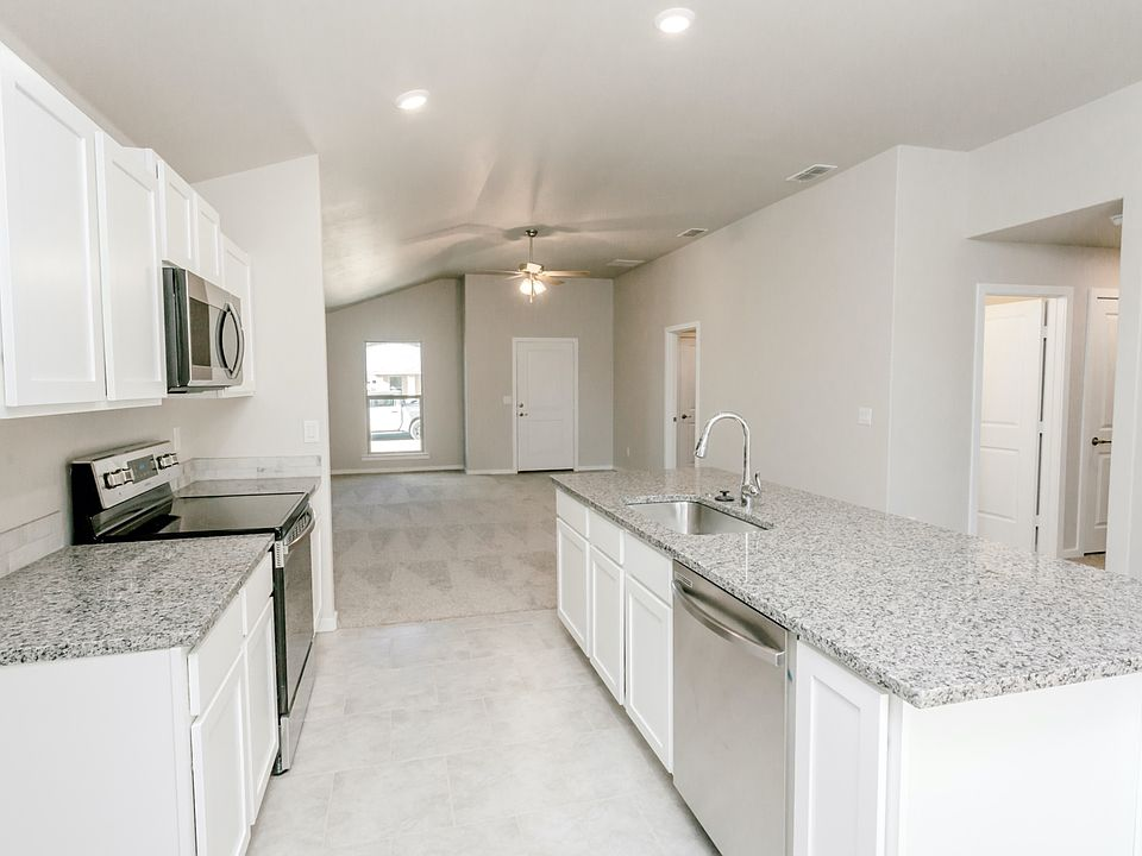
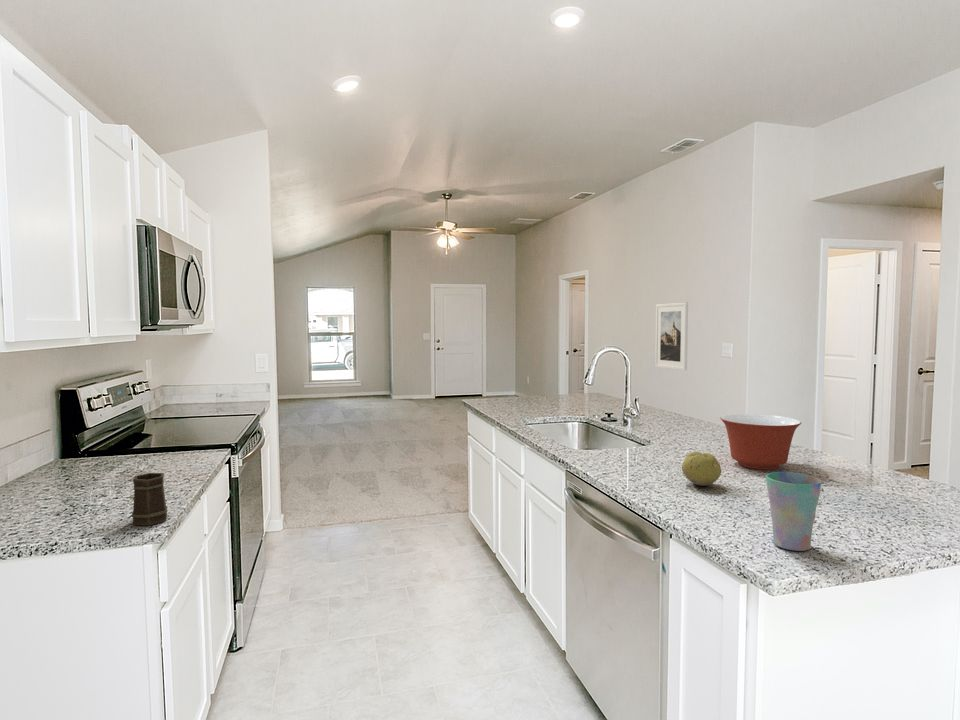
+ mixing bowl [719,413,802,471]
+ mug [131,472,168,526]
+ fruit [681,451,722,487]
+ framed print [654,302,689,371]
+ cup [765,471,823,552]
